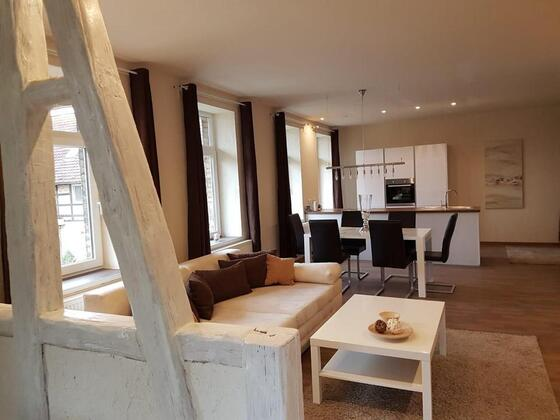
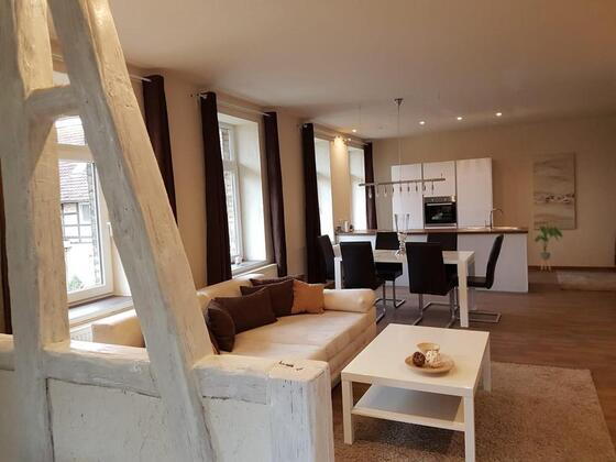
+ house plant [534,224,563,271]
